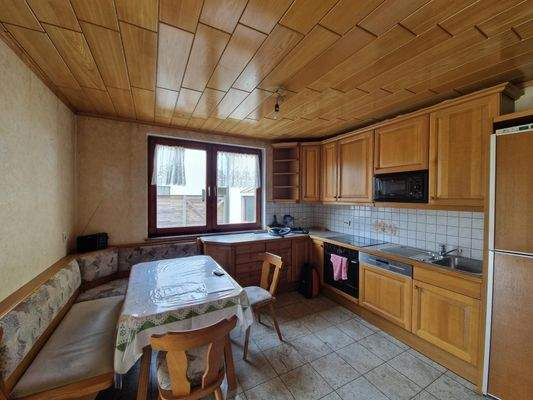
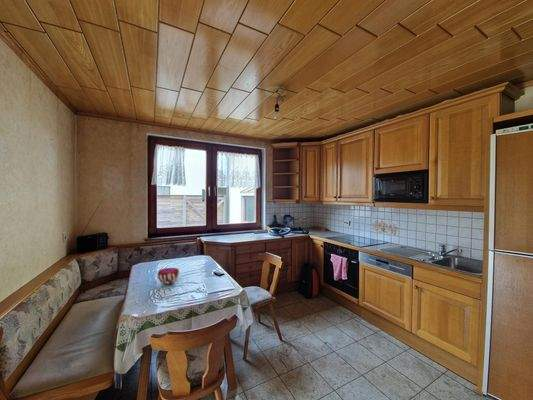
+ decorative bowl [157,267,180,285]
